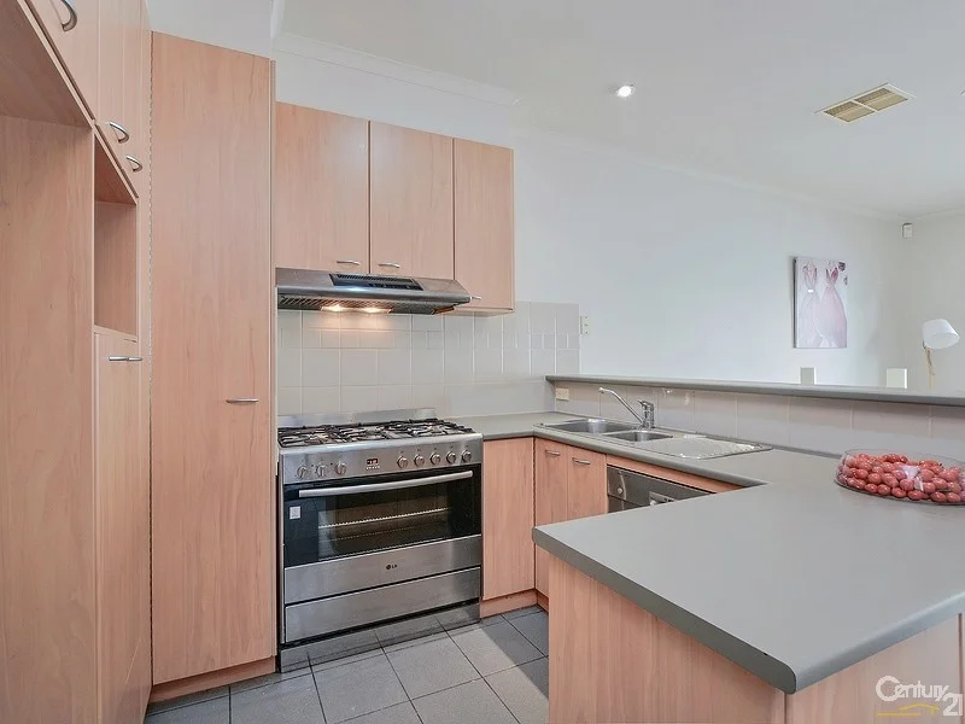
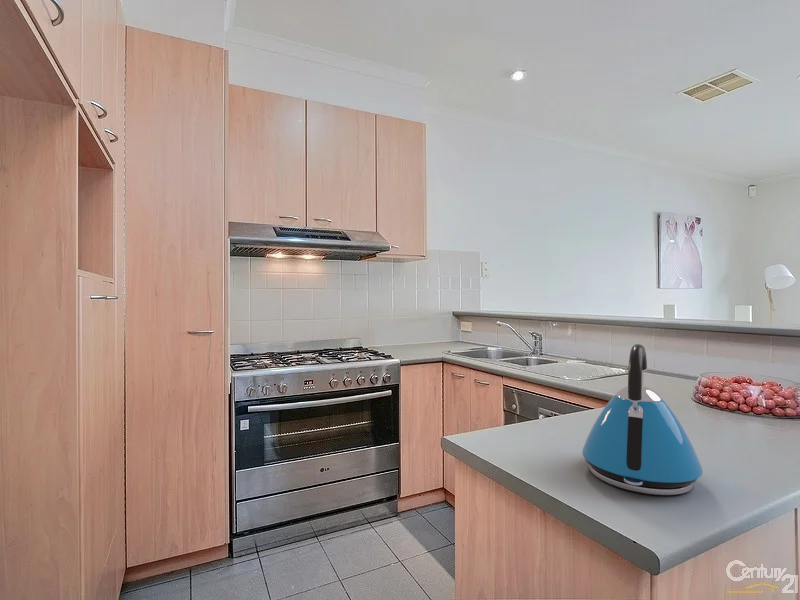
+ kettle [581,343,704,496]
